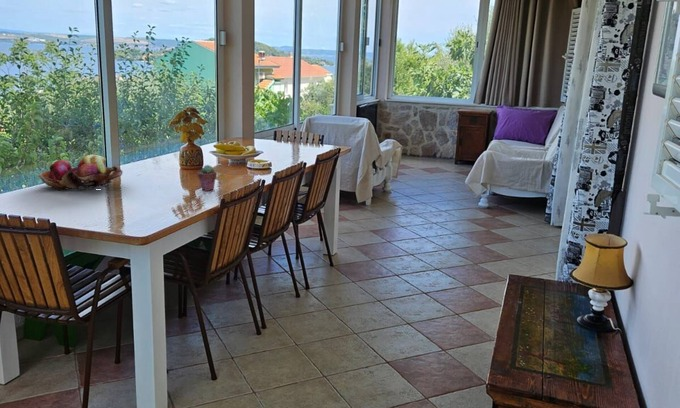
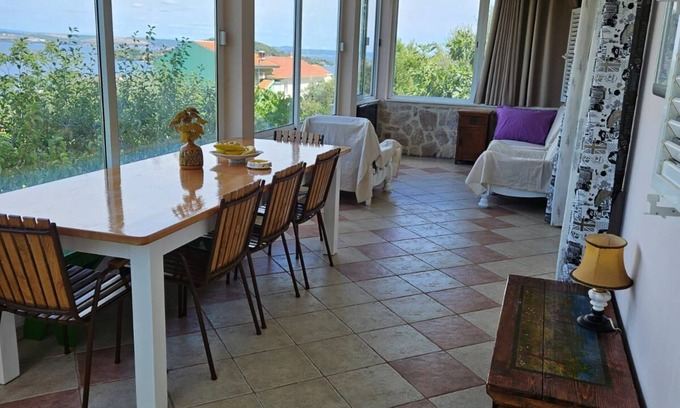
- potted succulent [196,164,218,192]
- fruit basket [37,154,124,192]
